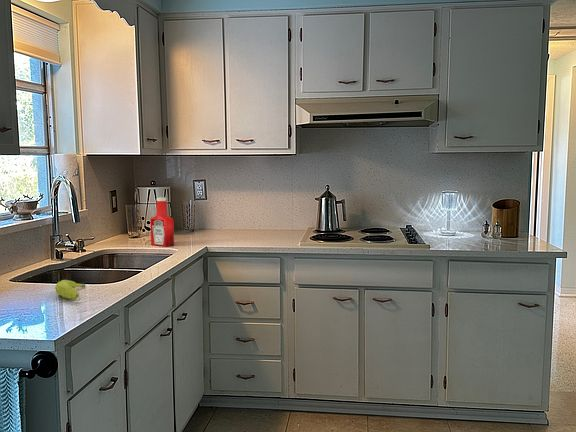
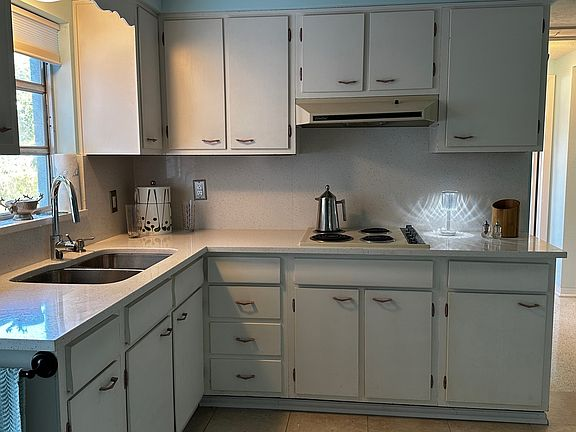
- soap bottle [149,196,175,247]
- fruit [54,279,86,300]
